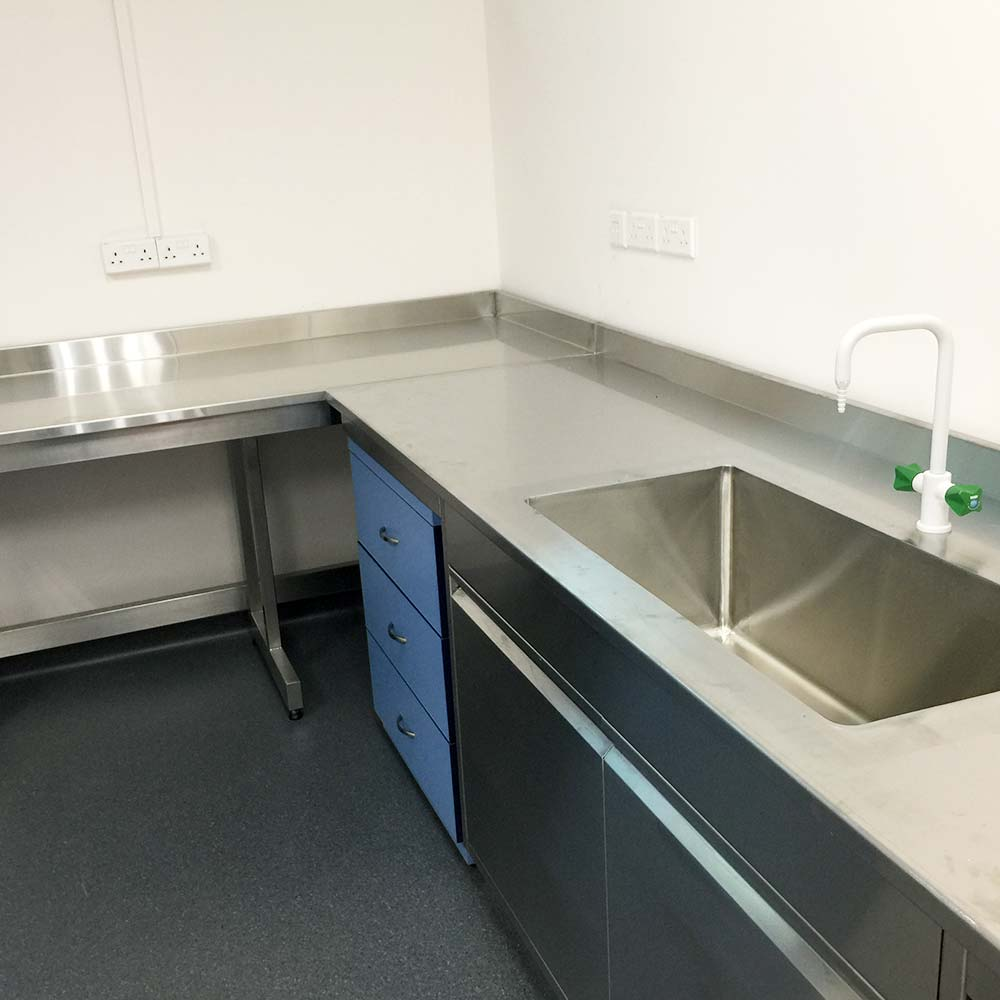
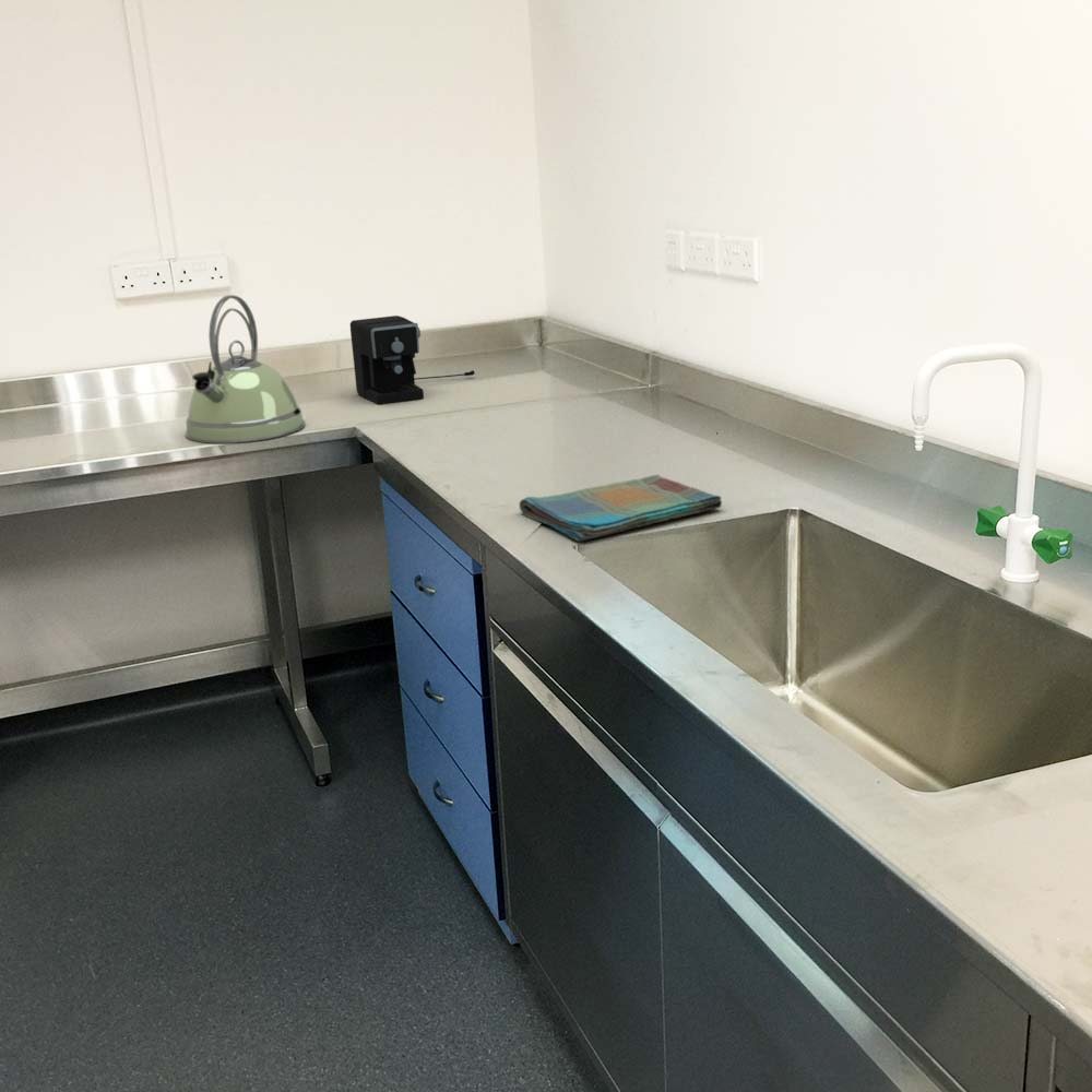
+ kettle [185,294,306,444]
+ dish towel [518,474,723,543]
+ coffee maker [349,314,476,405]
